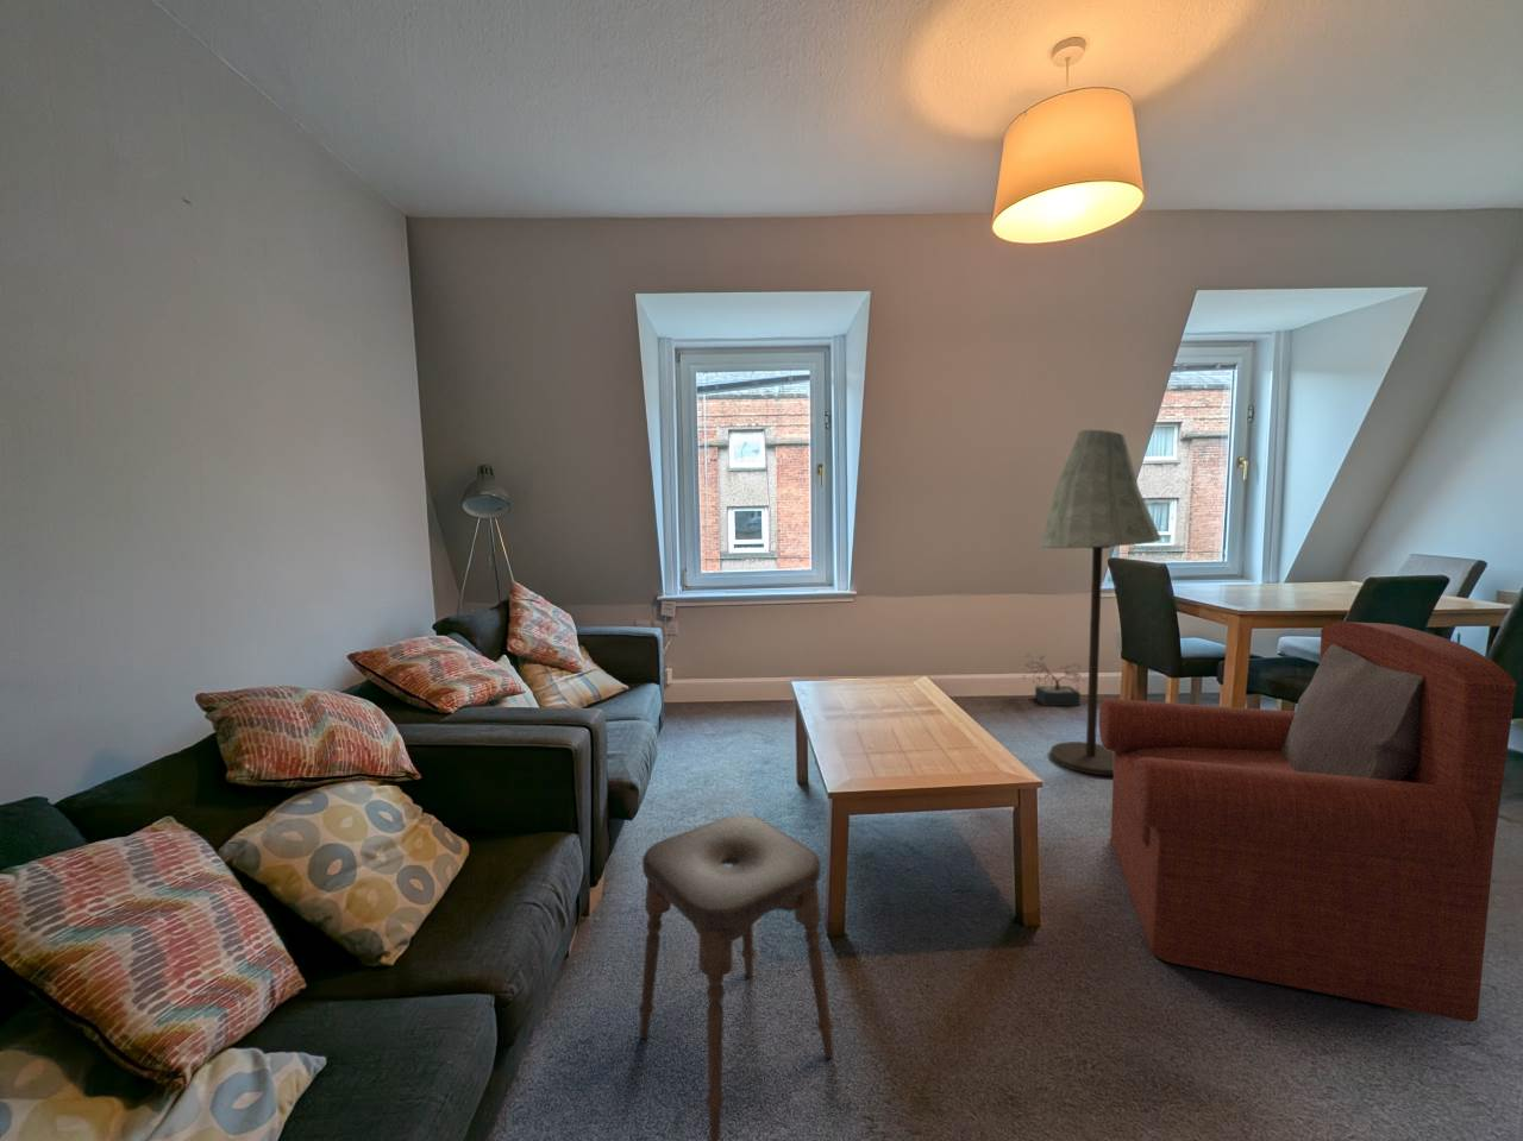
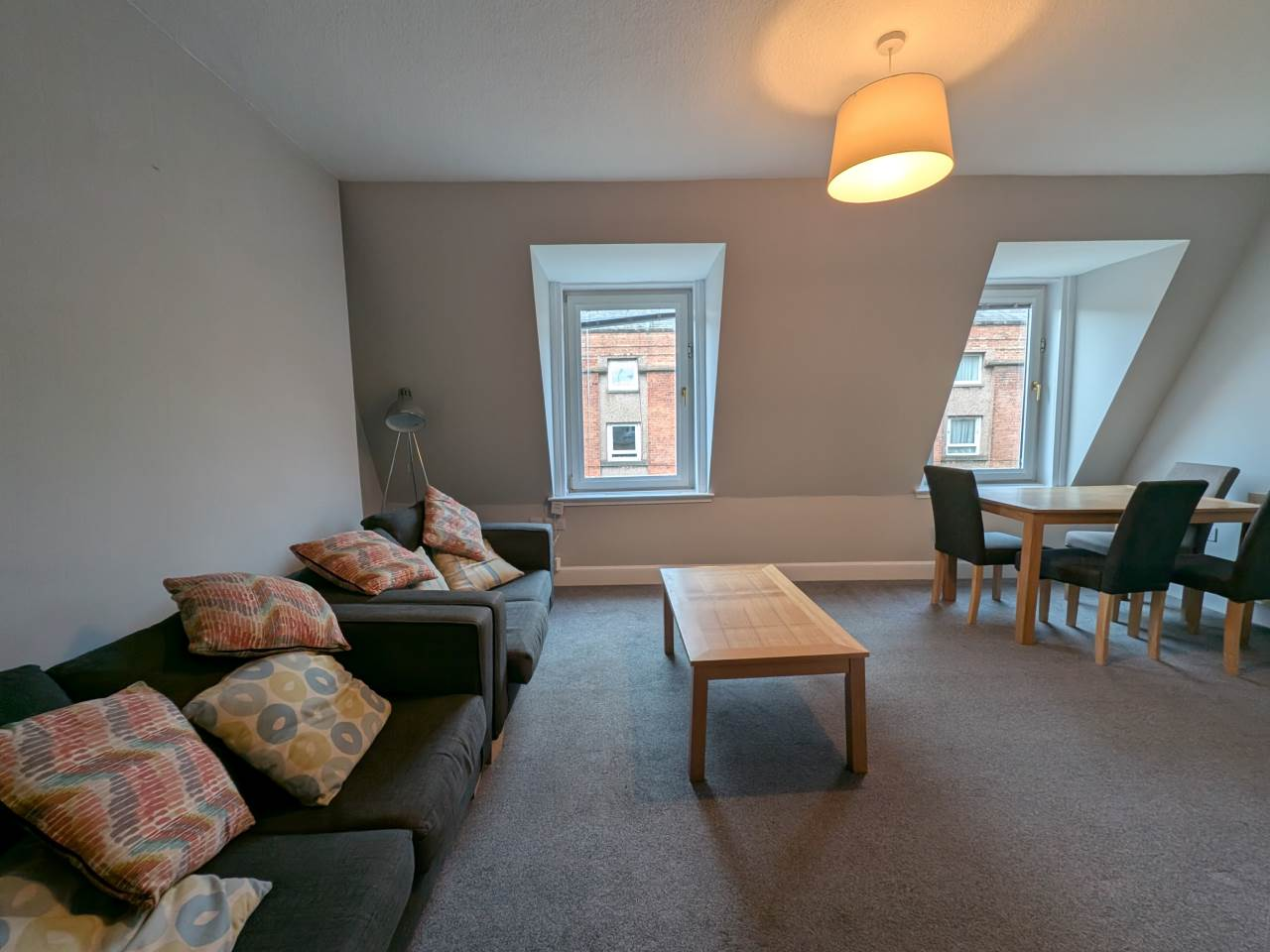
- armchair [1098,621,1518,1022]
- stool [638,814,835,1141]
- floor lamp [1039,429,1162,777]
- decorative plant [1021,651,1088,707]
